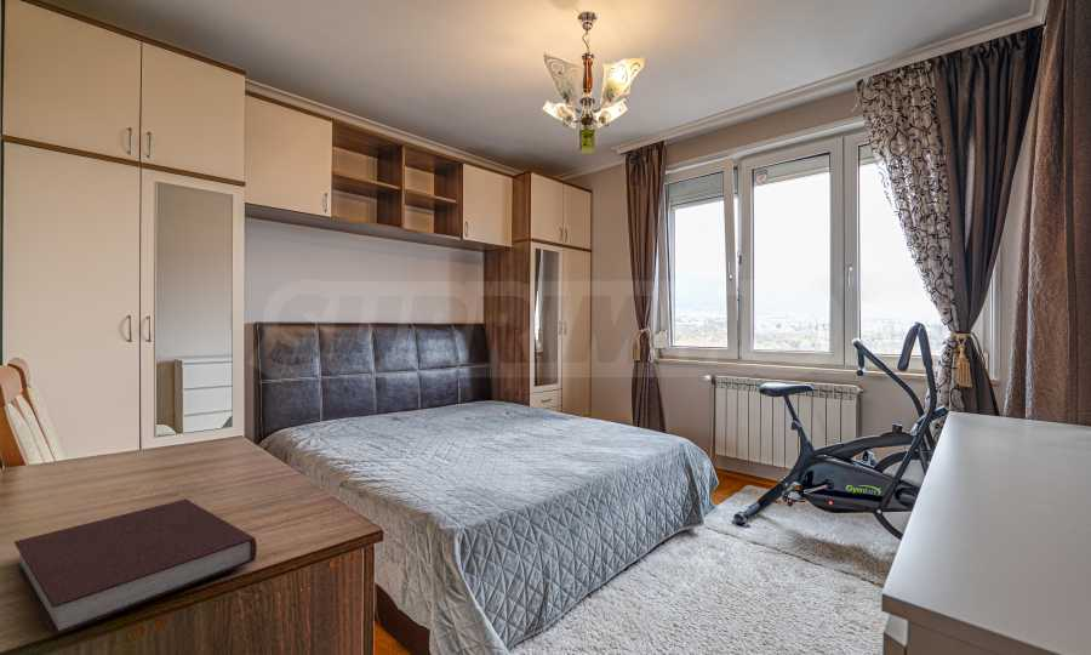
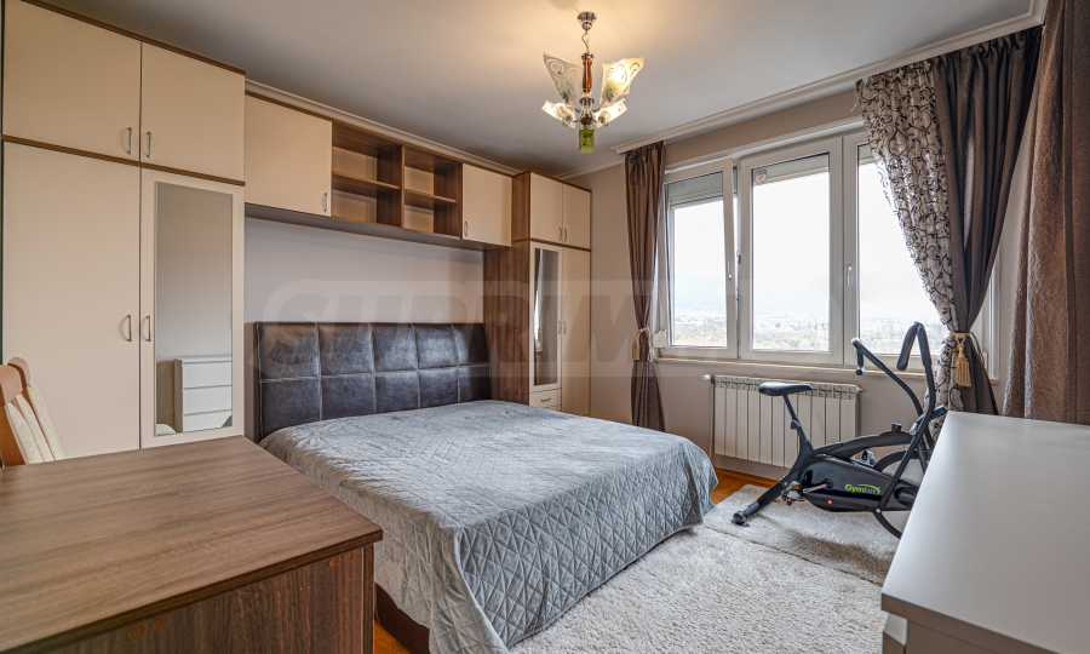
- notebook [13,497,258,638]
